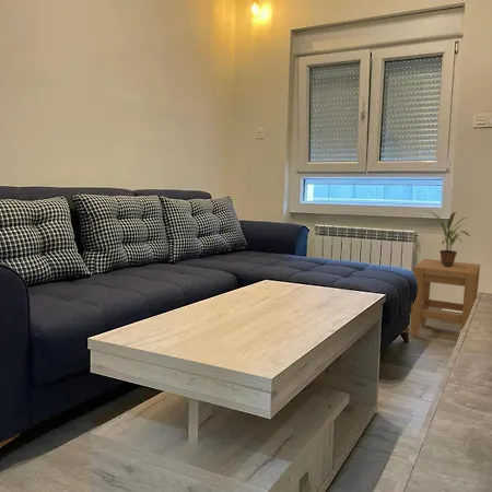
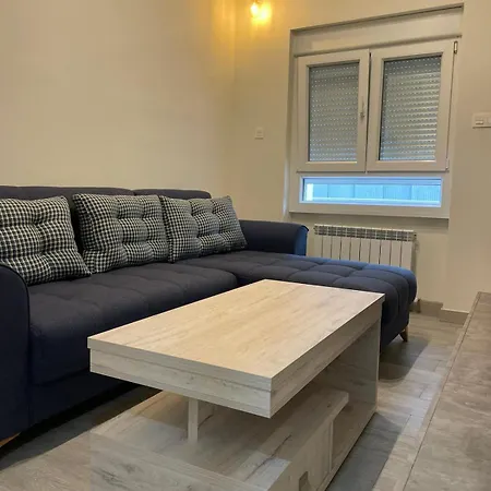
- stool [410,258,481,338]
- potted plant [423,209,471,266]
